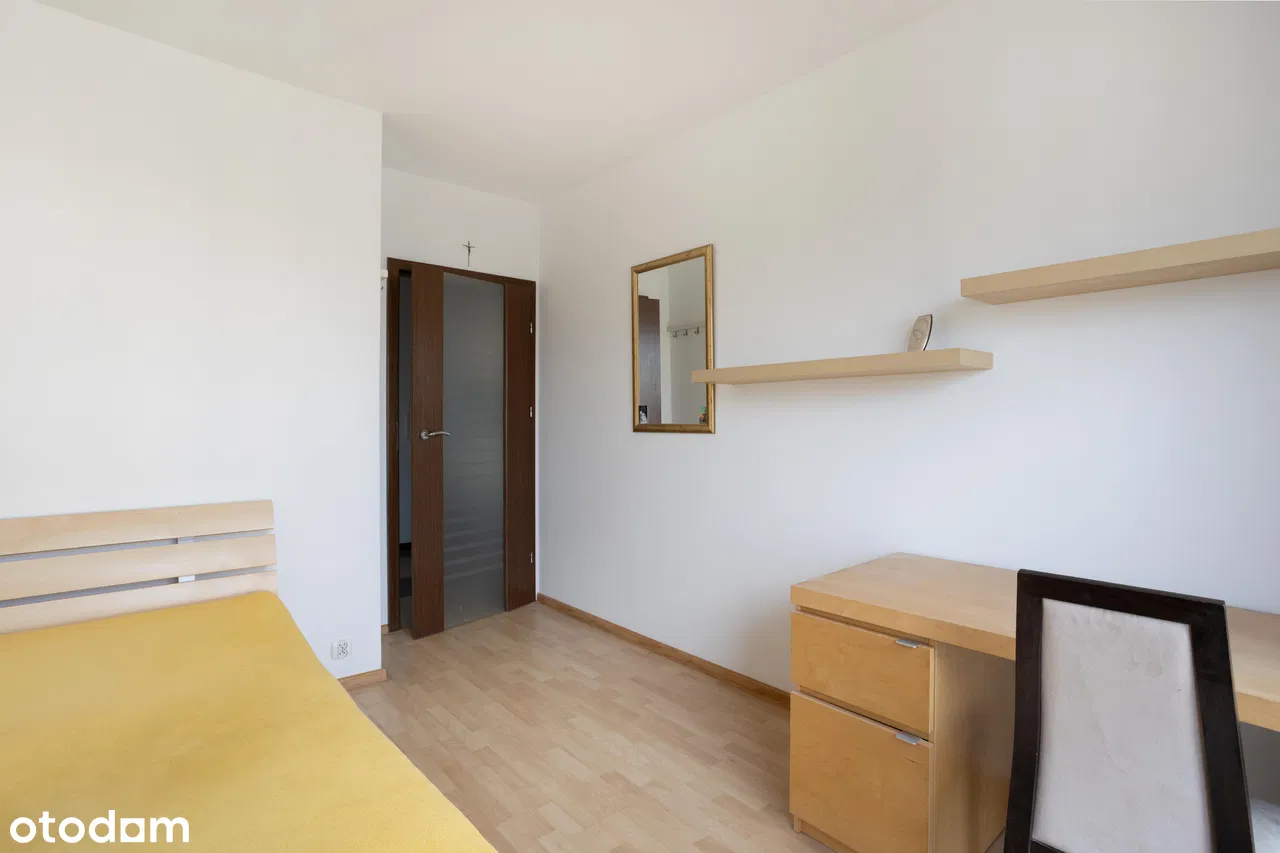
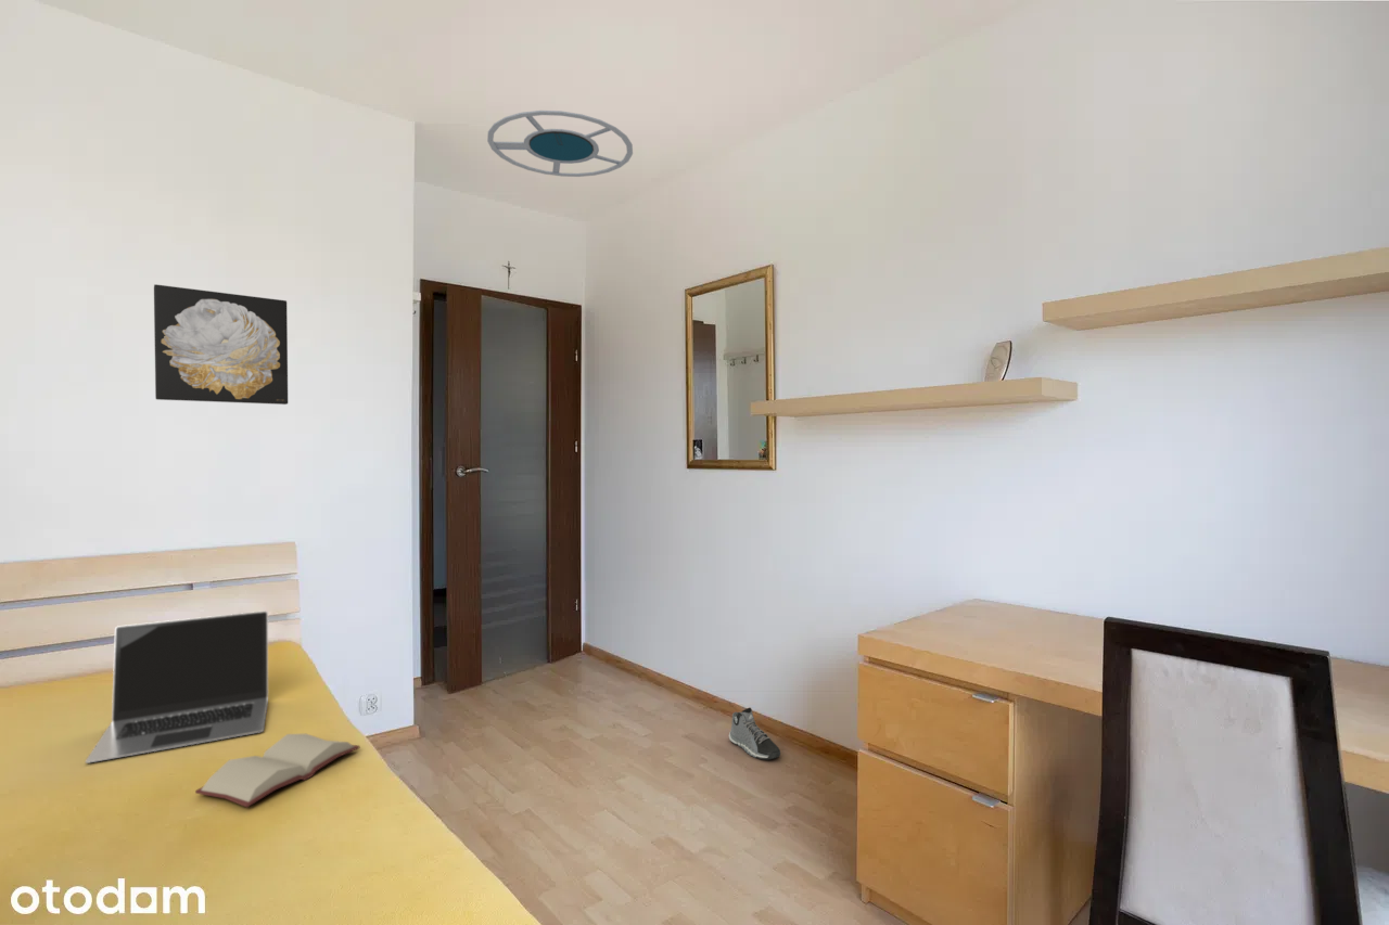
+ sneaker [728,707,781,761]
+ hardback book [194,733,361,808]
+ wall art [153,283,289,406]
+ ceiling lamp [486,110,634,178]
+ laptop [85,609,269,765]
